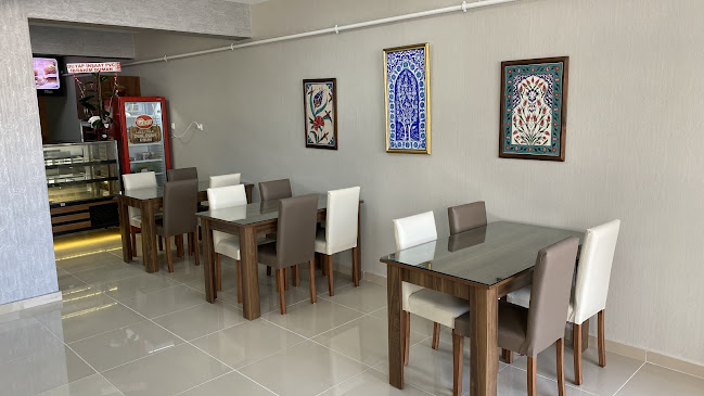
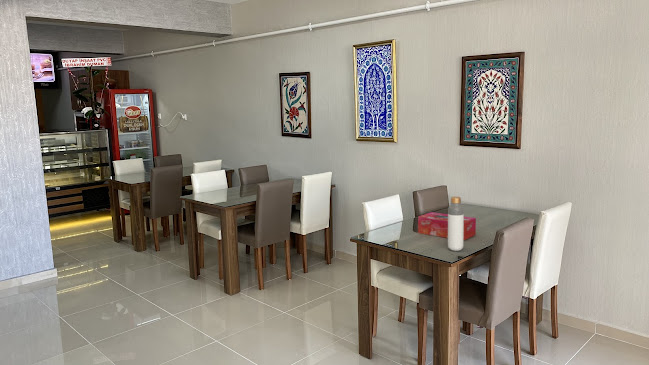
+ tissue box [417,211,477,241]
+ bottle [447,196,465,252]
